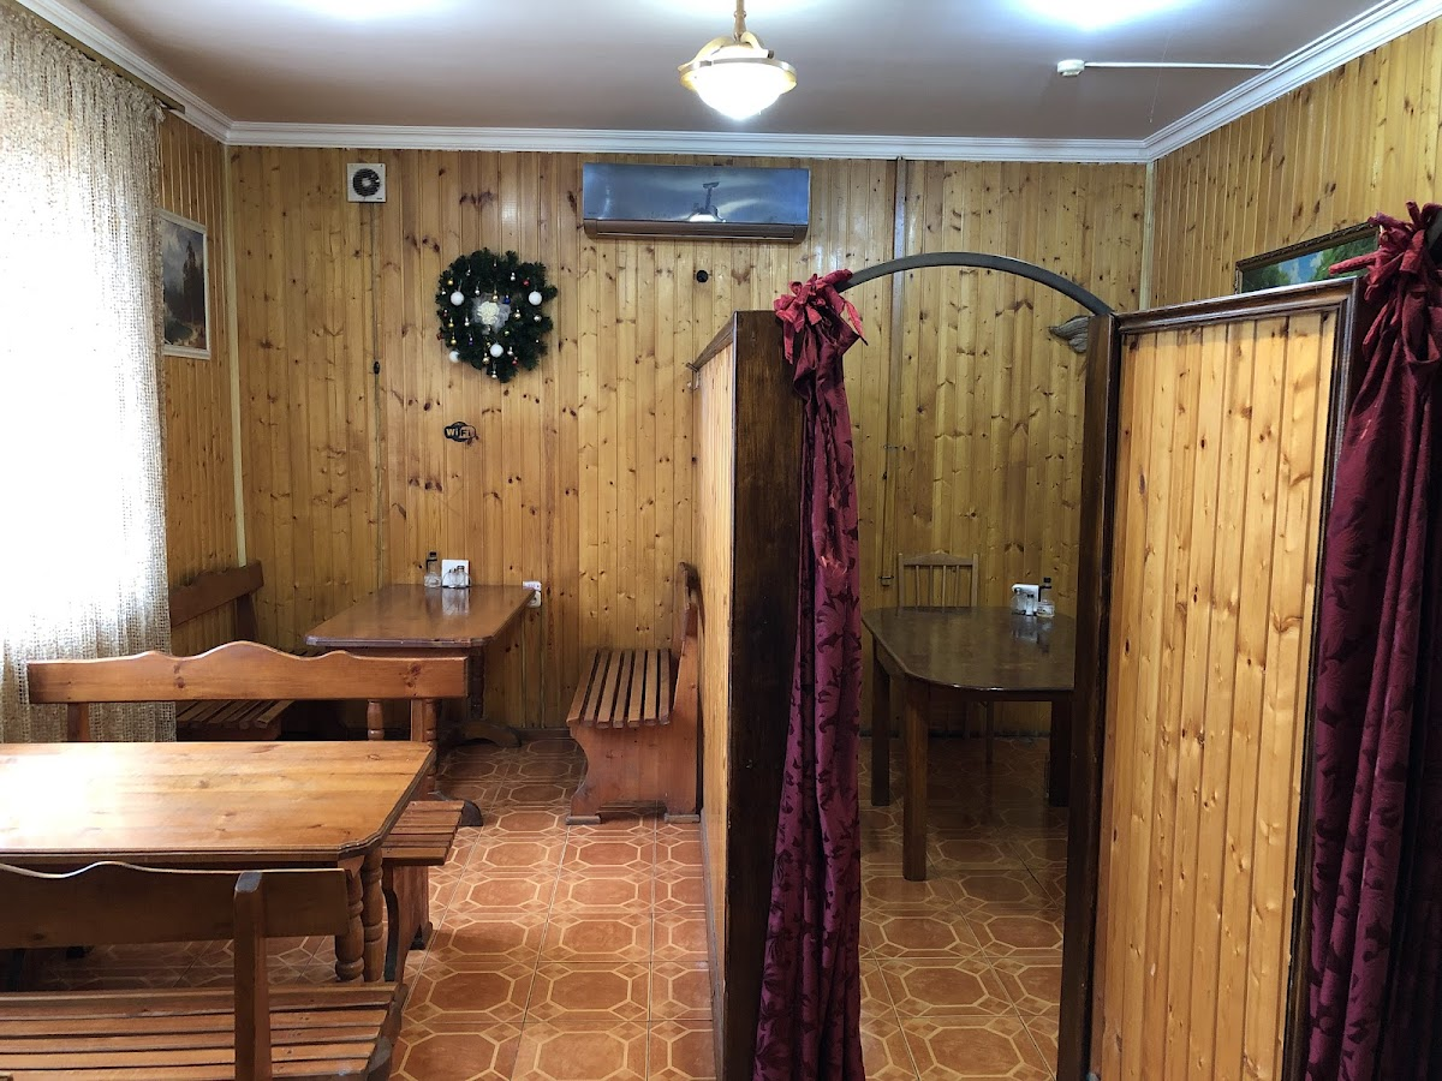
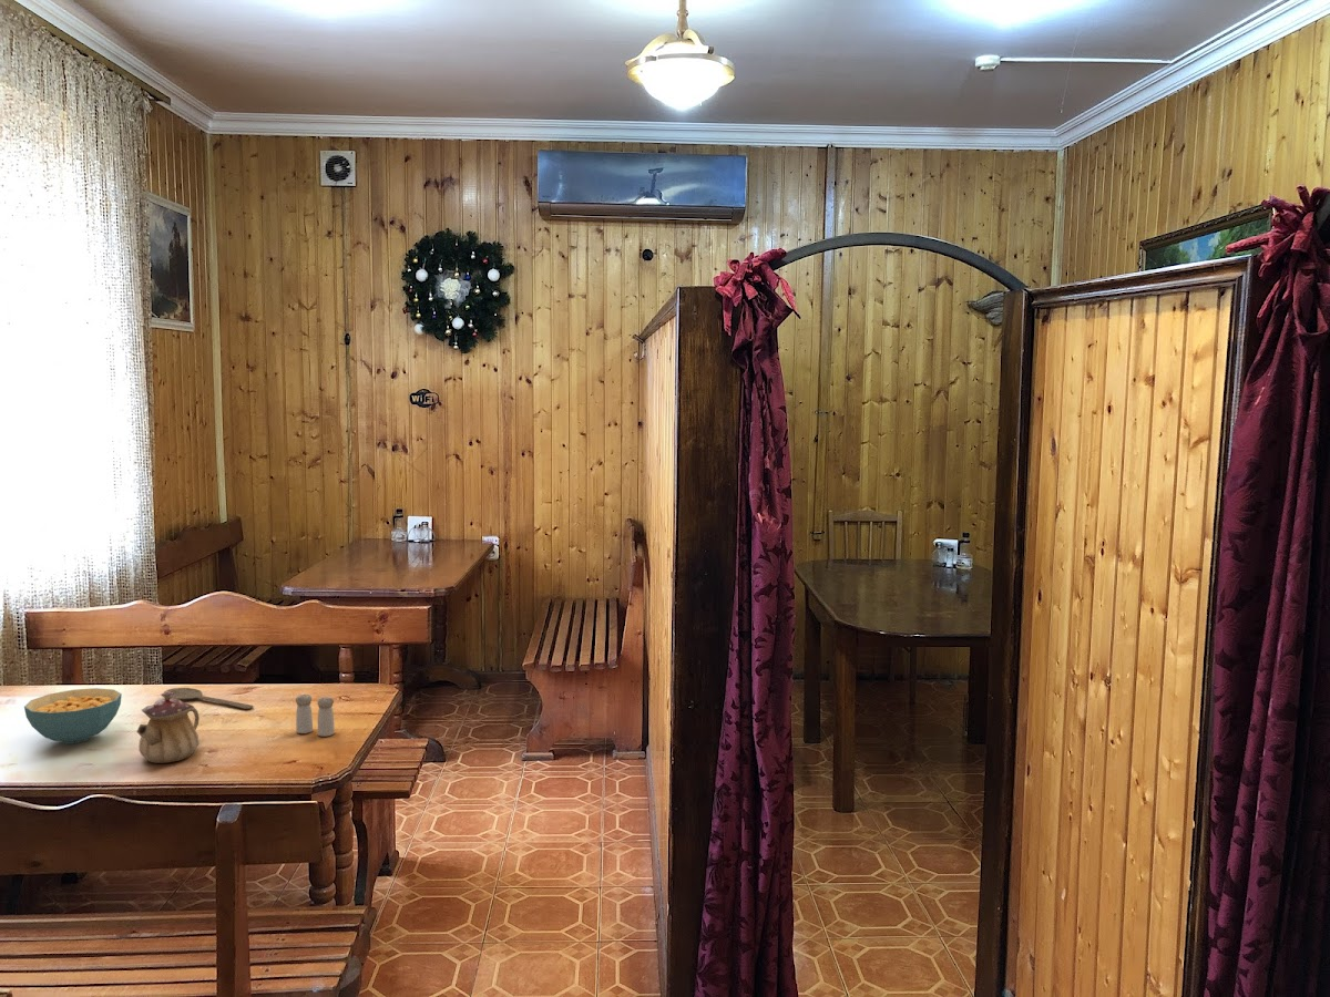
+ teapot [135,690,201,764]
+ salt and pepper shaker [295,693,336,738]
+ wooden spoon [163,687,254,710]
+ cereal bowl [23,687,123,744]
